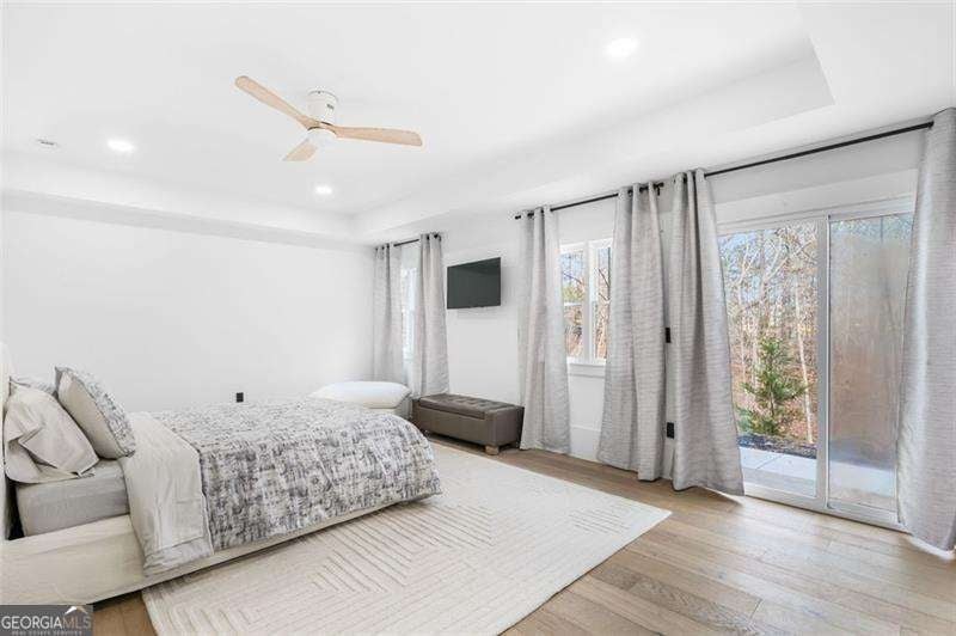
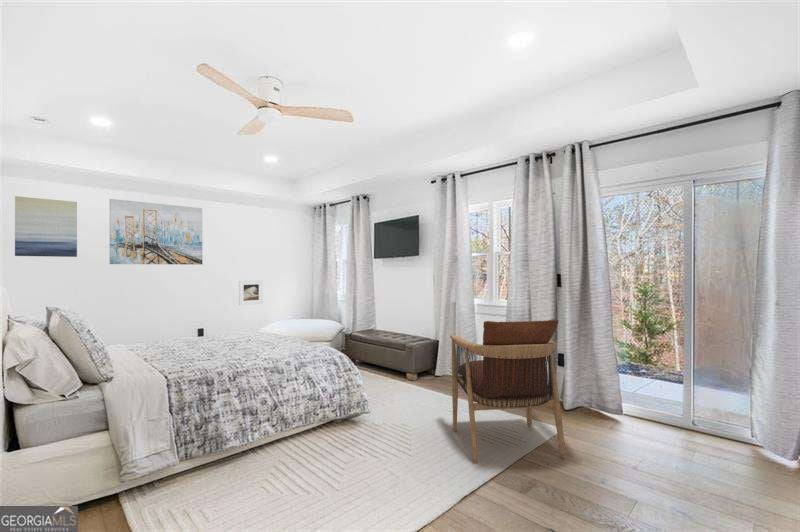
+ wall art [14,195,78,258]
+ wall art [109,198,203,266]
+ armchair [449,319,566,465]
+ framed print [238,279,264,306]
